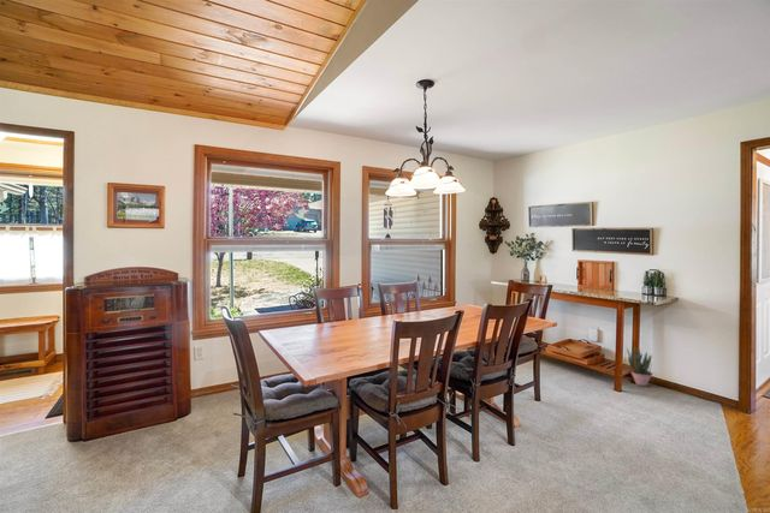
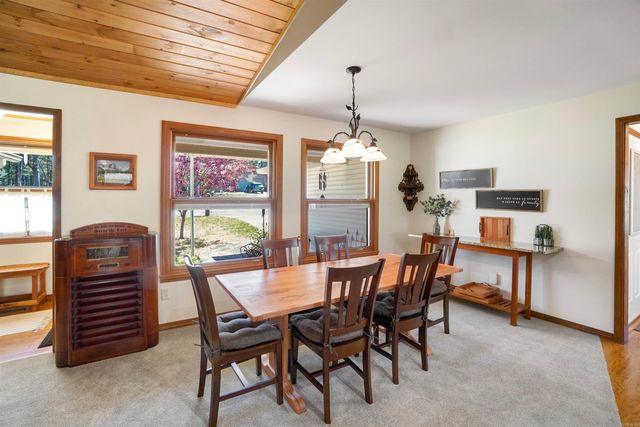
- potted plant [626,346,653,387]
